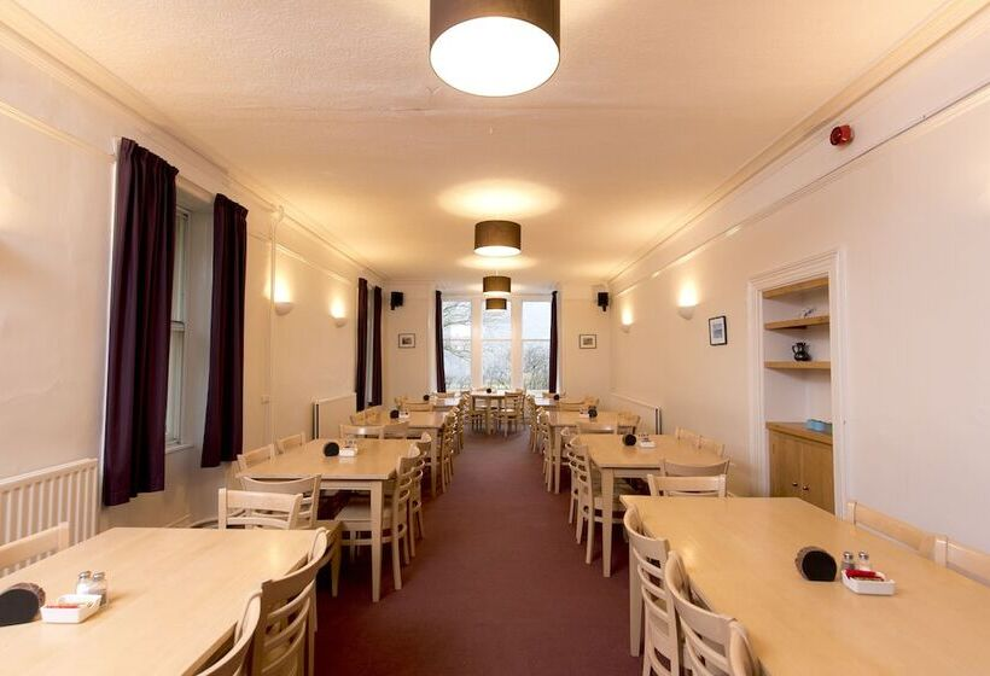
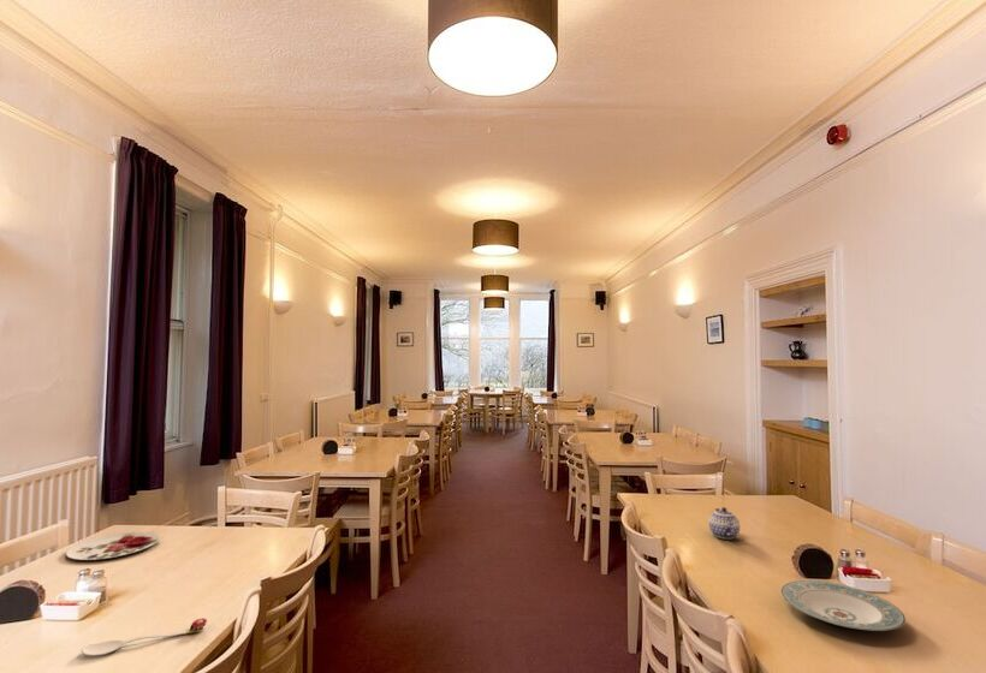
+ plate [65,531,161,561]
+ teapot [708,506,741,540]
+ spoon [81,617,208,657]
+ plate [779,579,907,632]
